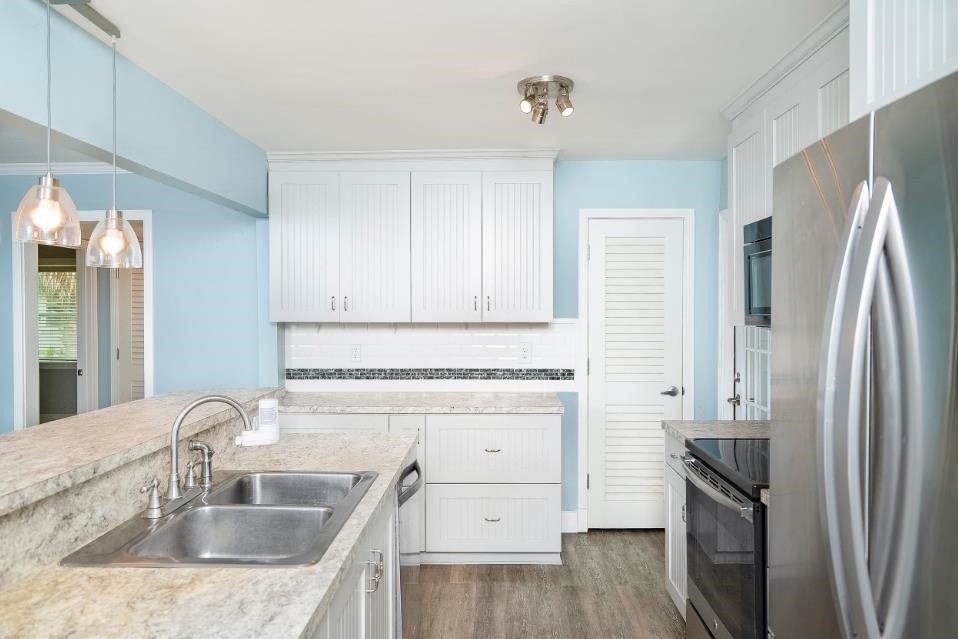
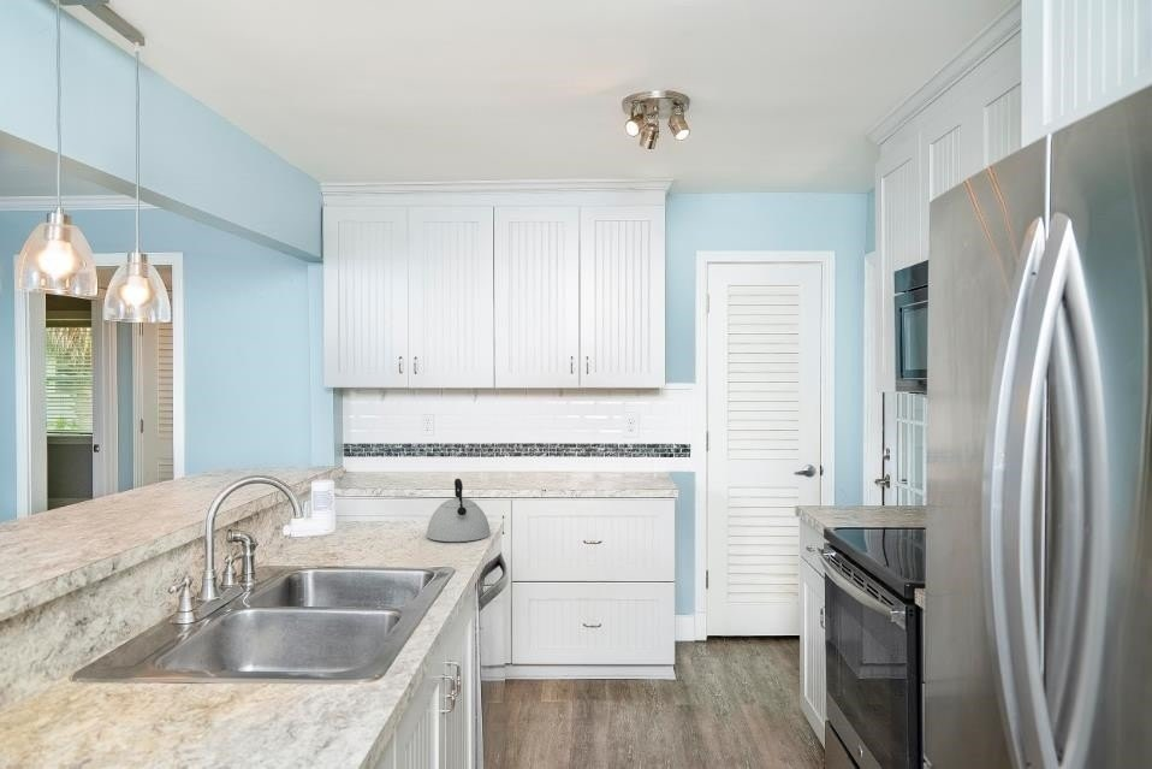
+ kettle [426,478,492,543]
